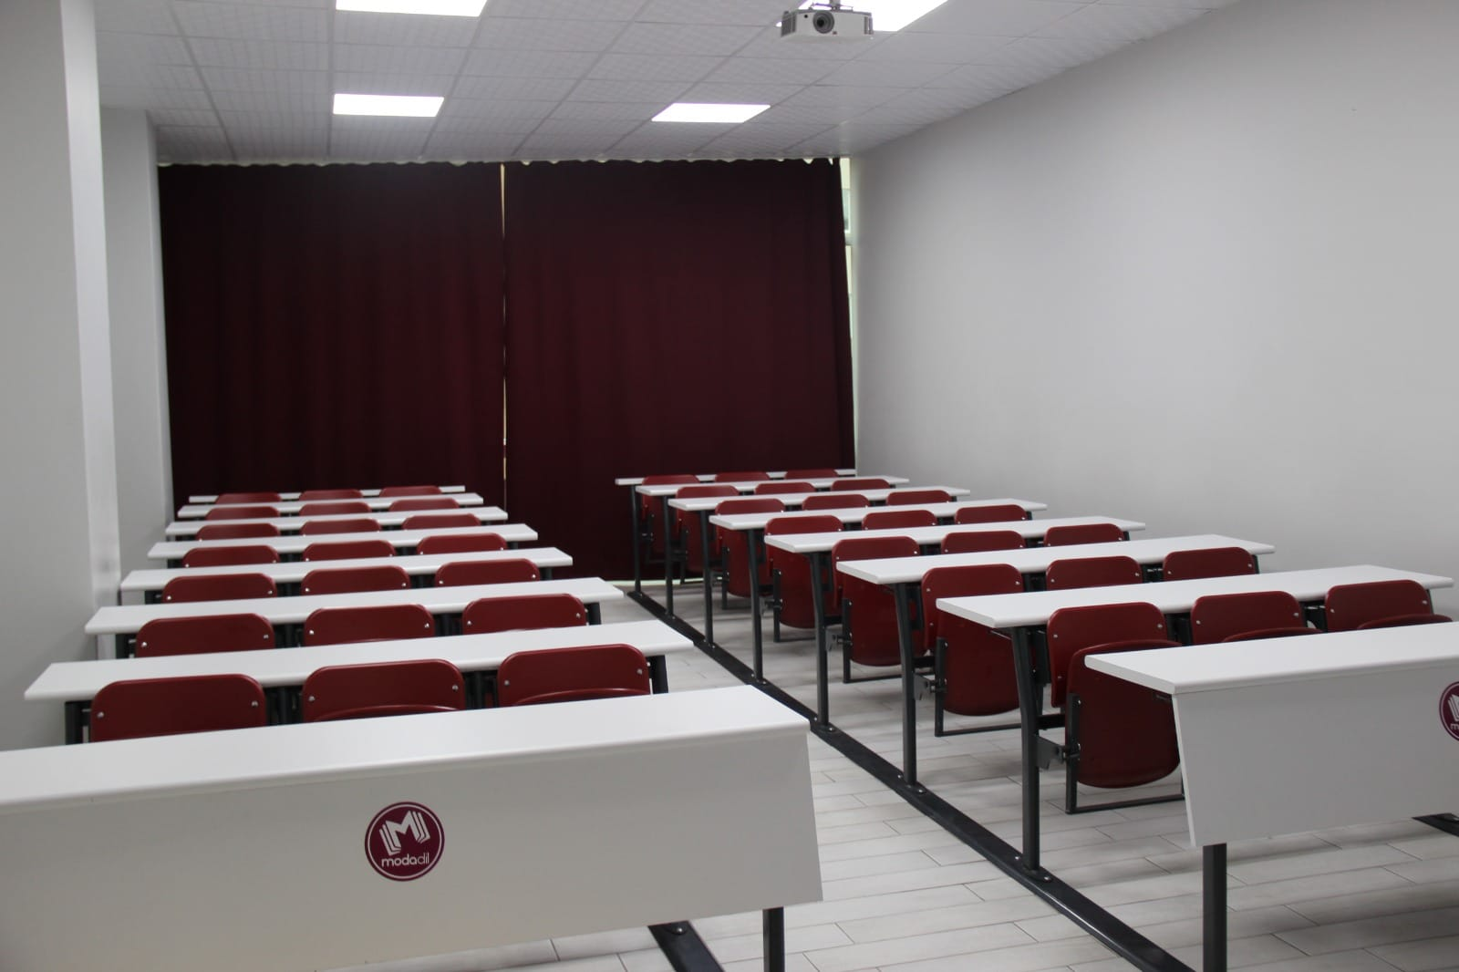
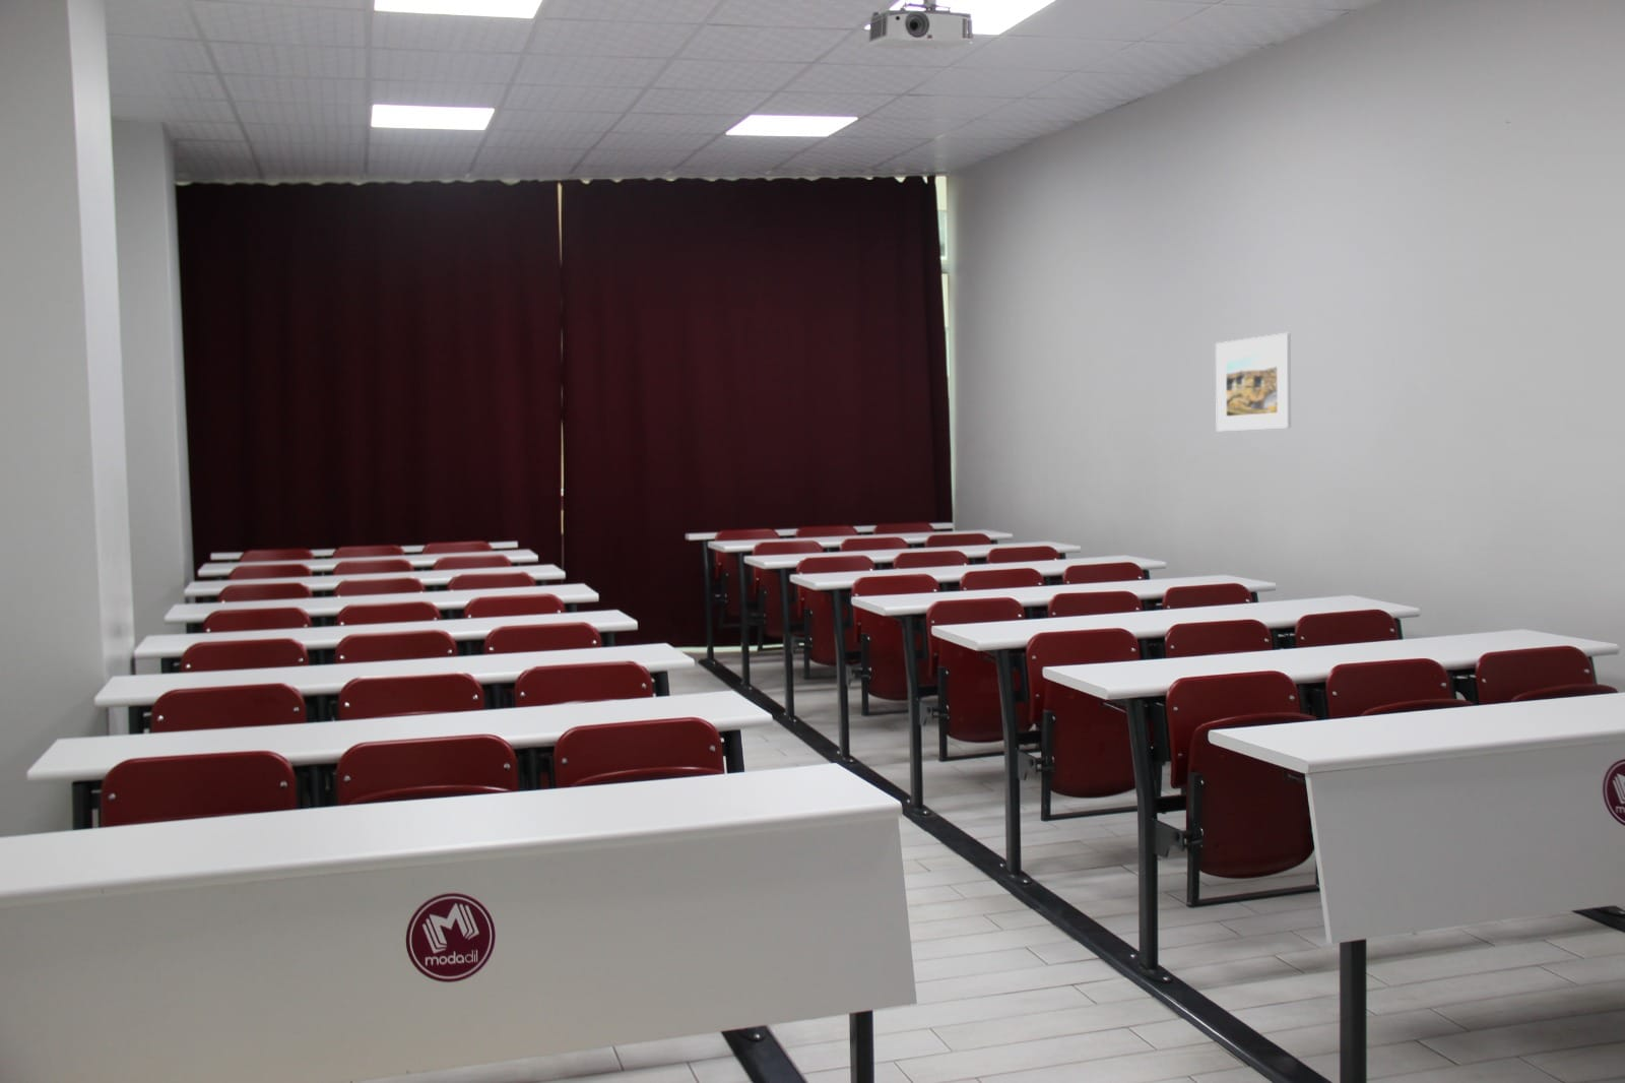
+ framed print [1214,332,1292,433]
